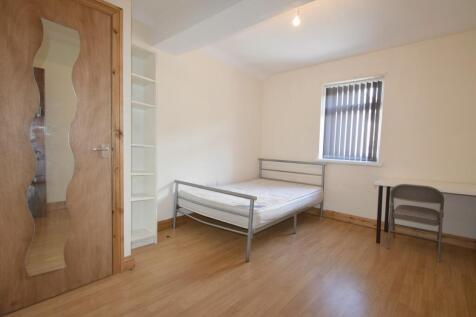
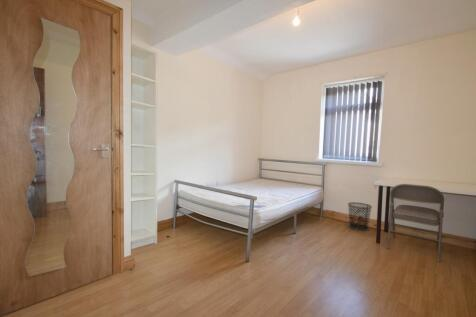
+ waste bin [347,201,373,232]
